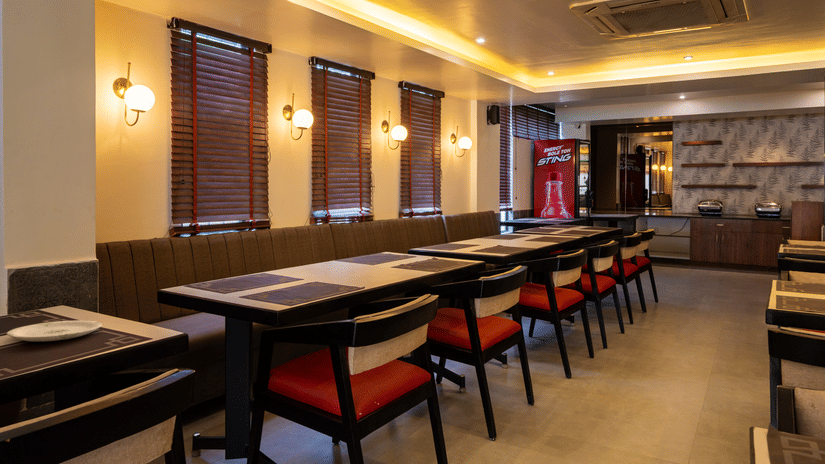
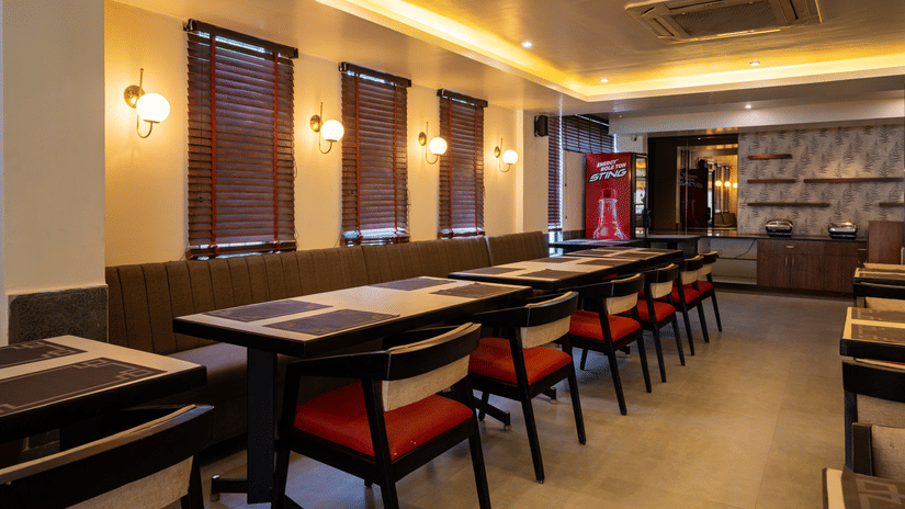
- plate [6,320,103,342]
